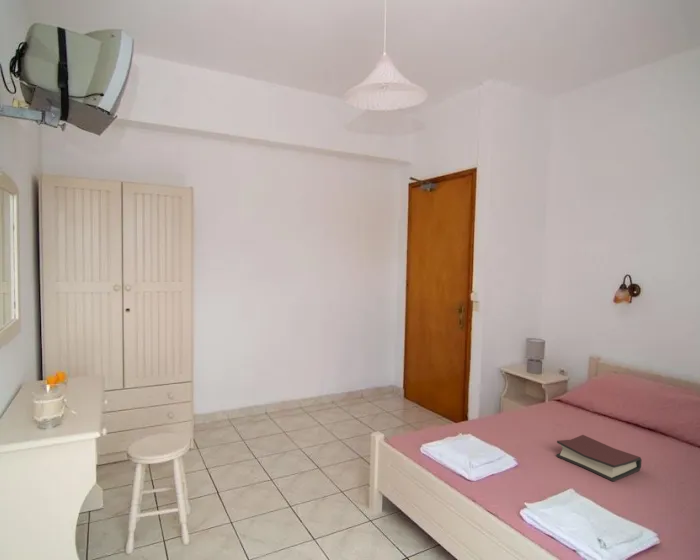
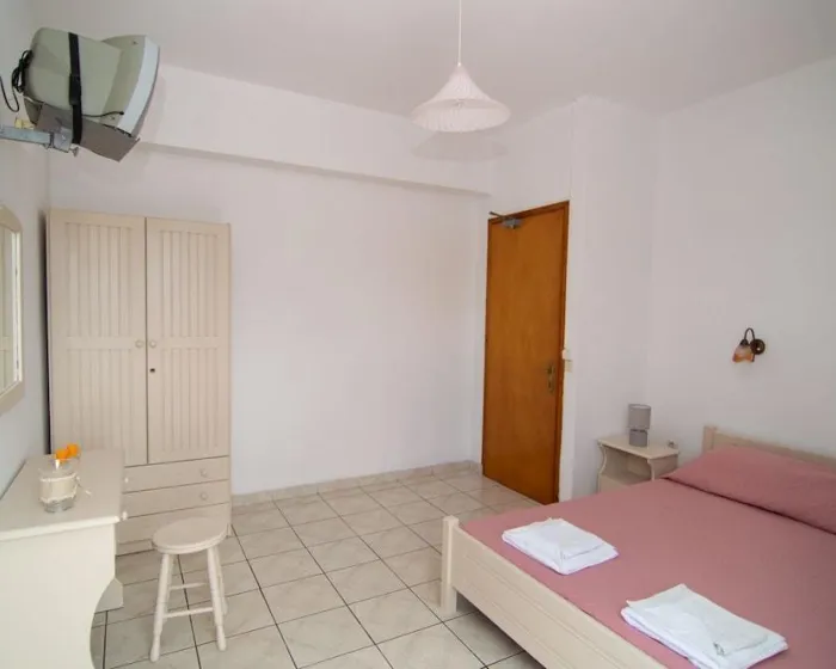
- hardback book [555,434,643,483]
